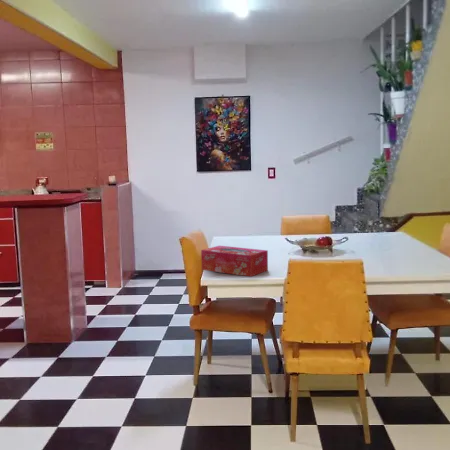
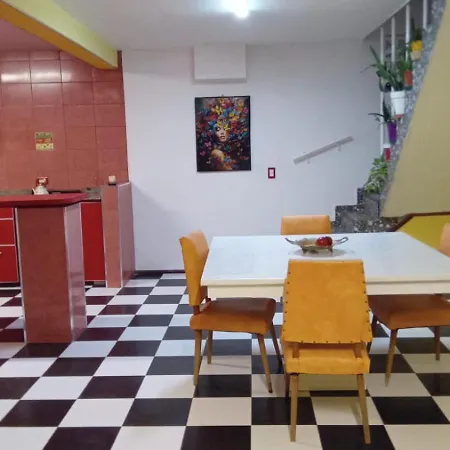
- tissue box [200,245,269,278]
